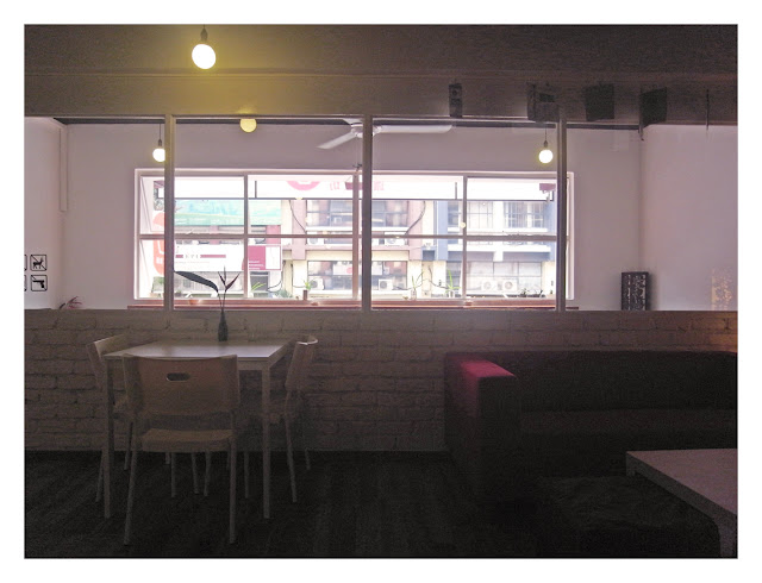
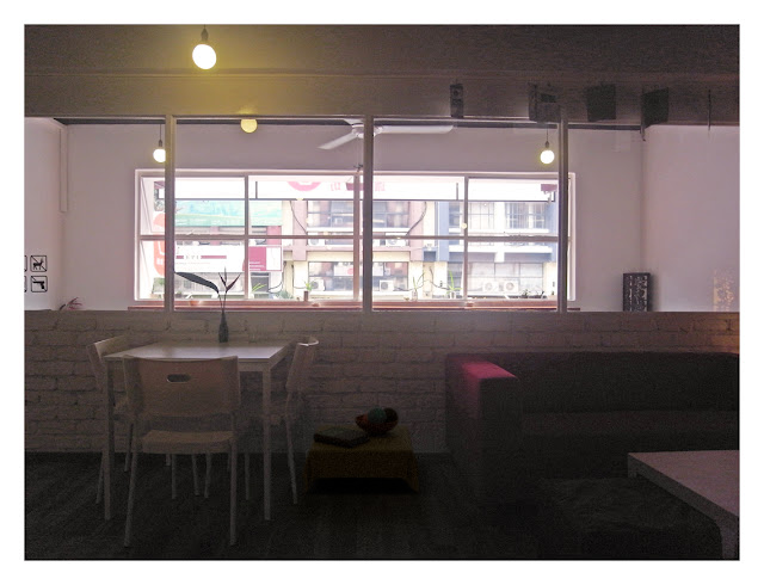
+ side table [301,406,421,494]
